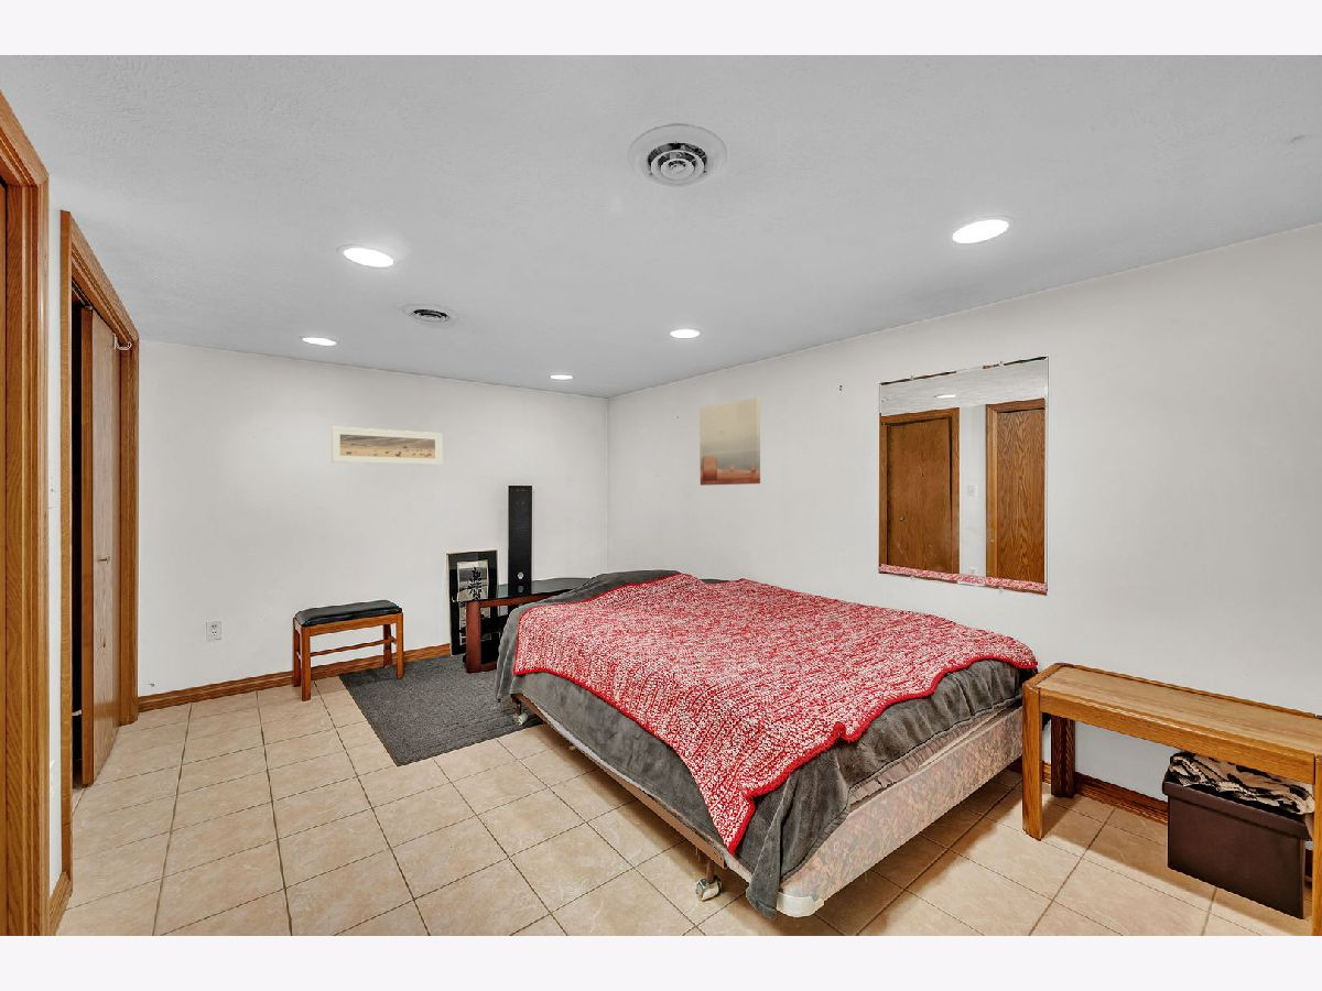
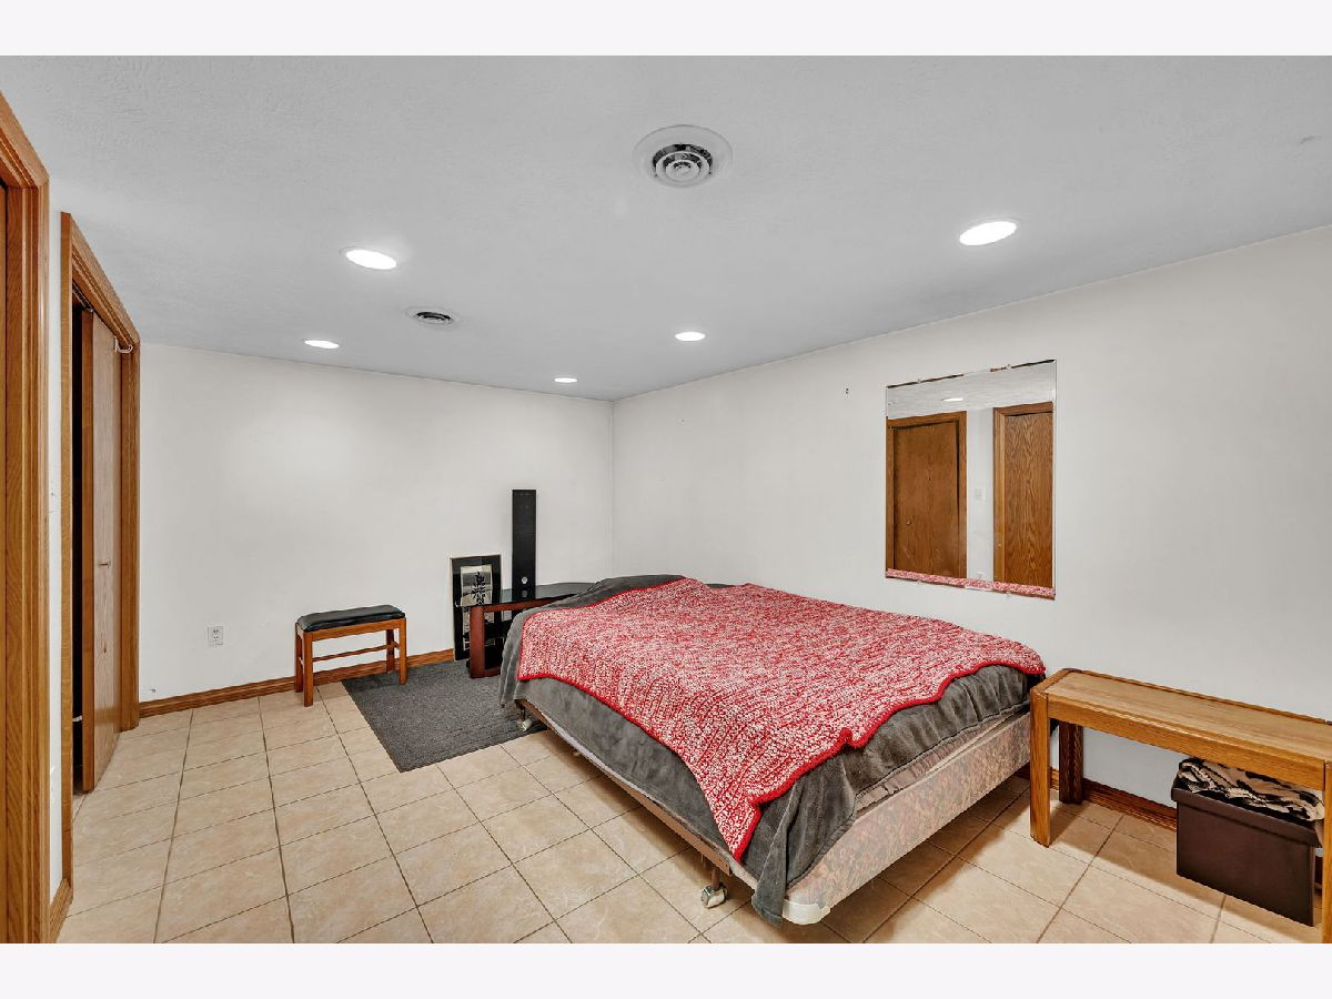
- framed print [330,426,443,466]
- wall art [698,396,761,487]
